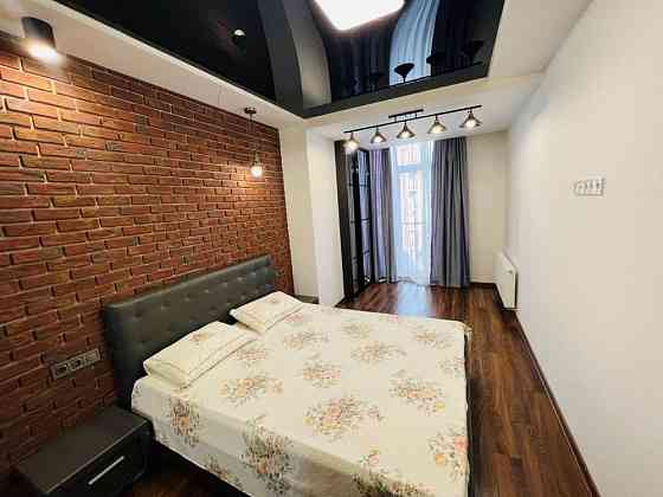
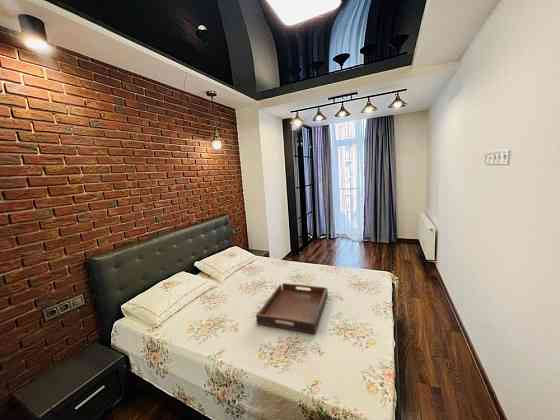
+ serving tray [255,282,329,335]
